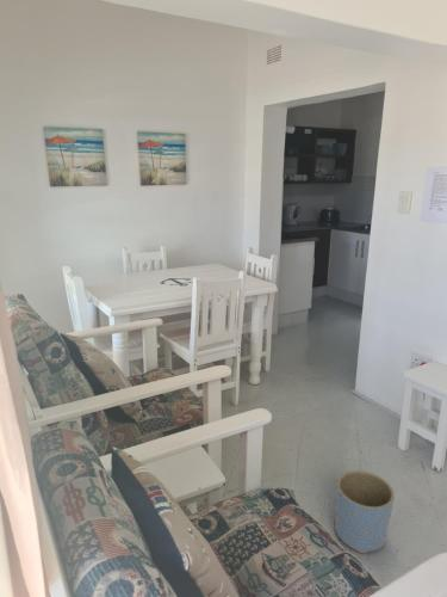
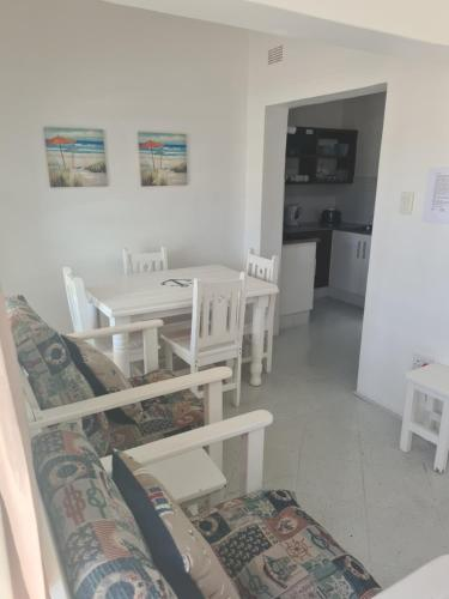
- planter [334,469,396,554]
